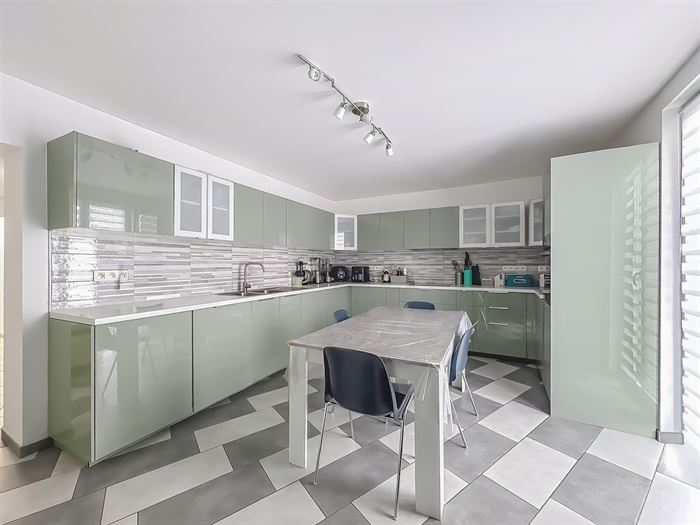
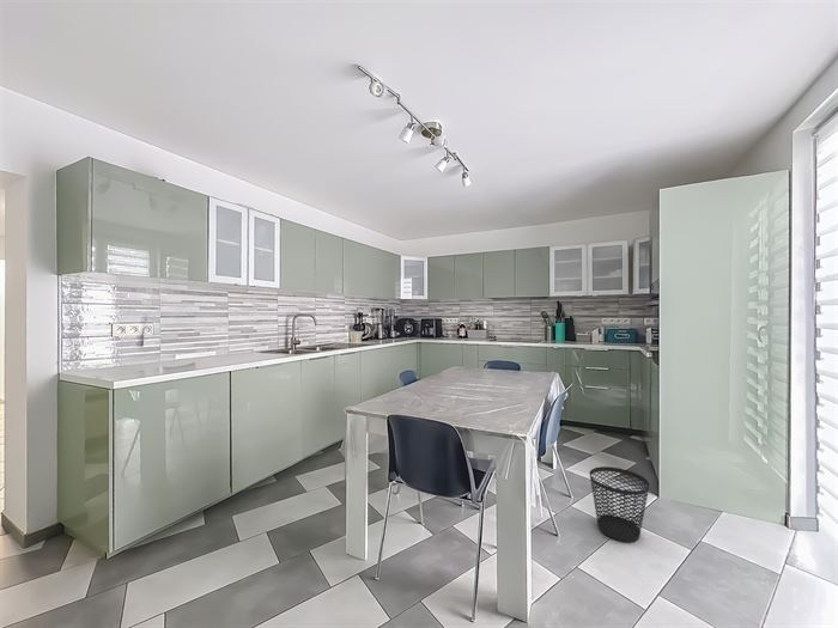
+ wastebasket [588,465,650,543]
